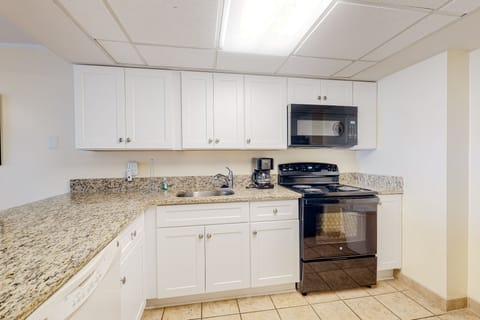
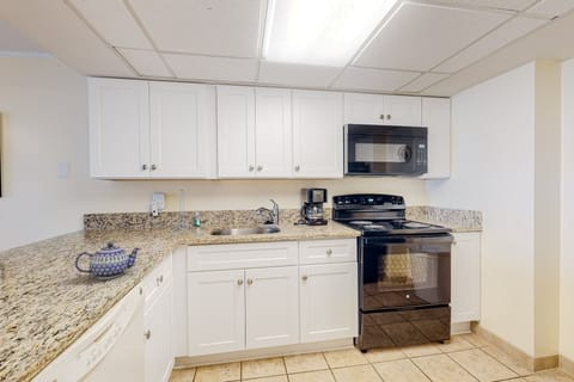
+ teapot [74,241,142,281]
